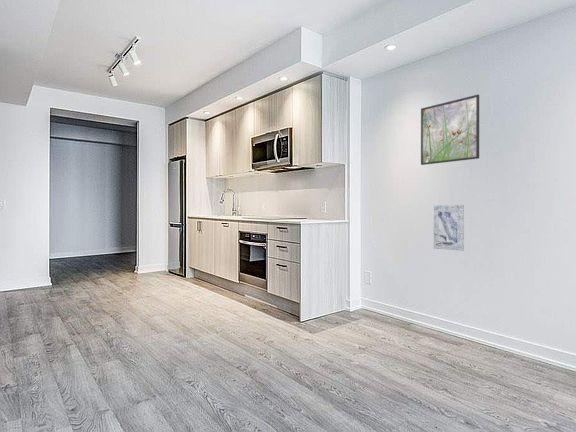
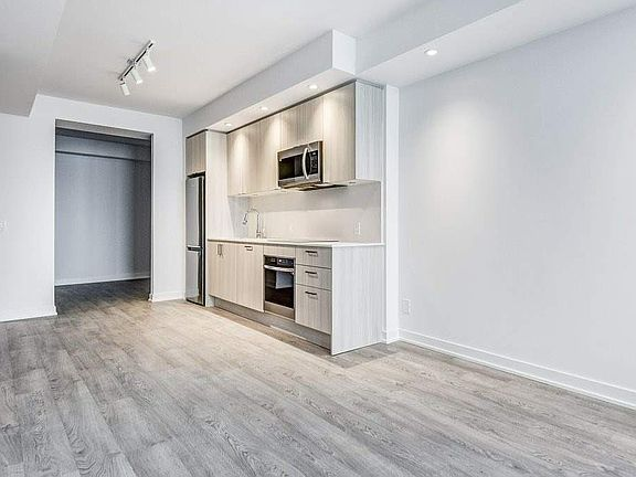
- wall art [433,204,465,252]
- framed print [420,94,480,166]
